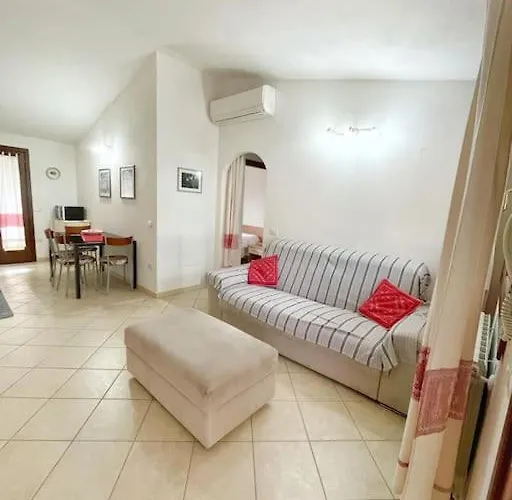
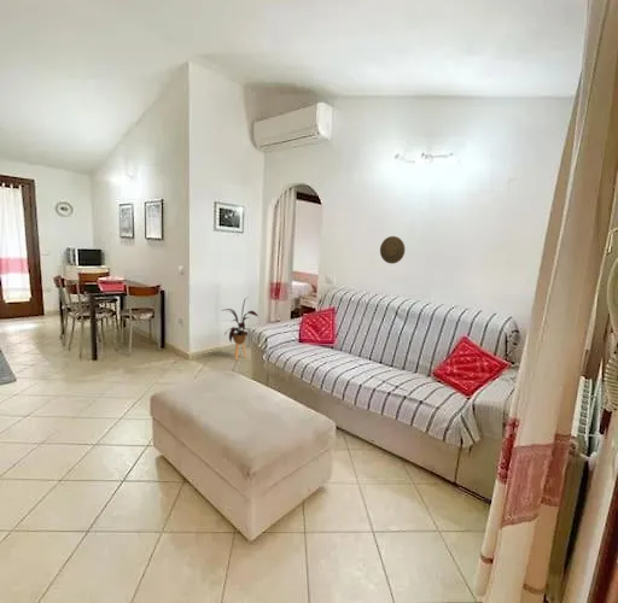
+ decorative plate [379,235,407,265]
+ house plant [220,297,260,361]
